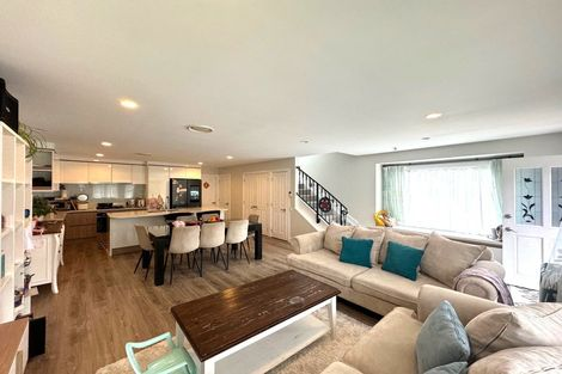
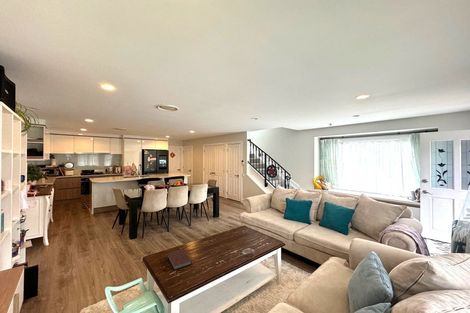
+ book [167,249,193,271]
